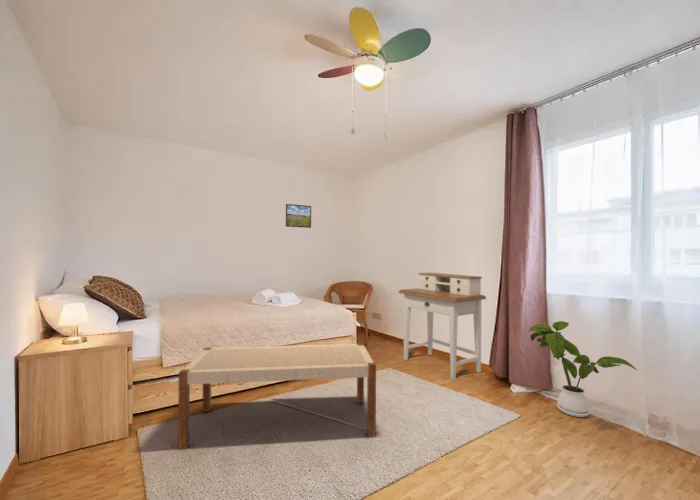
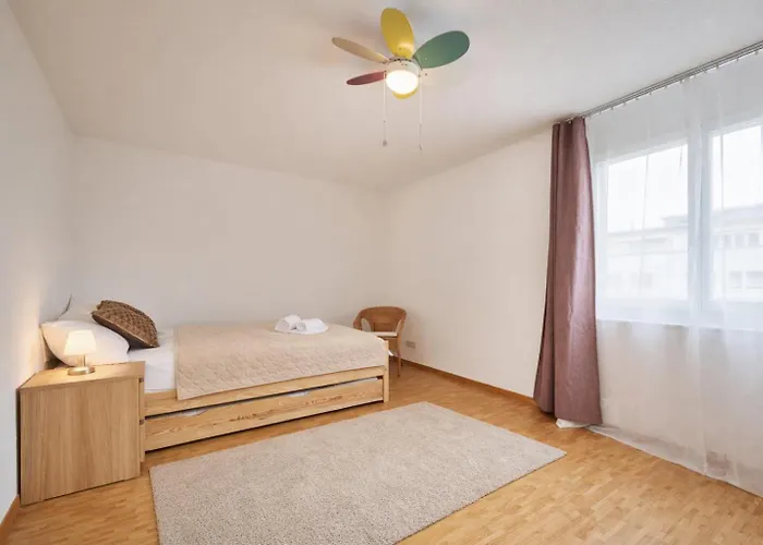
- bench [177,342,377,450]
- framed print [285,203,312,229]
- desk [398,272,487,380]
- house plant [527,320,638,418]
